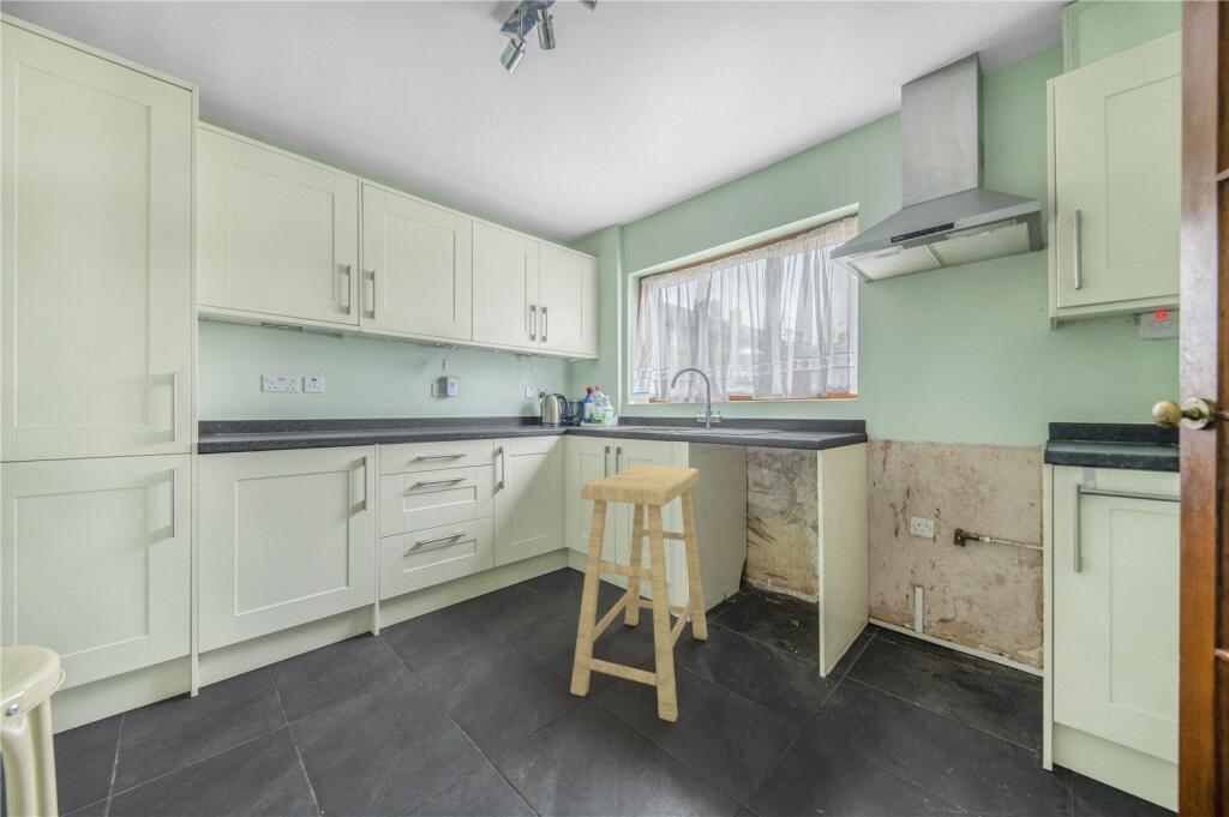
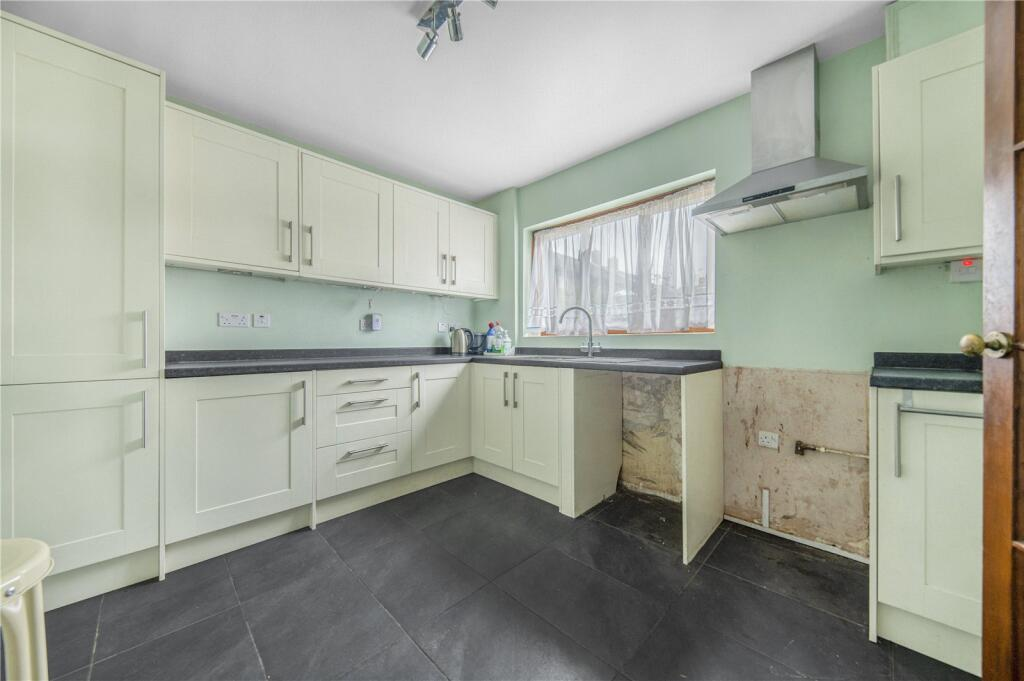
- stool [569,464,708,723]
